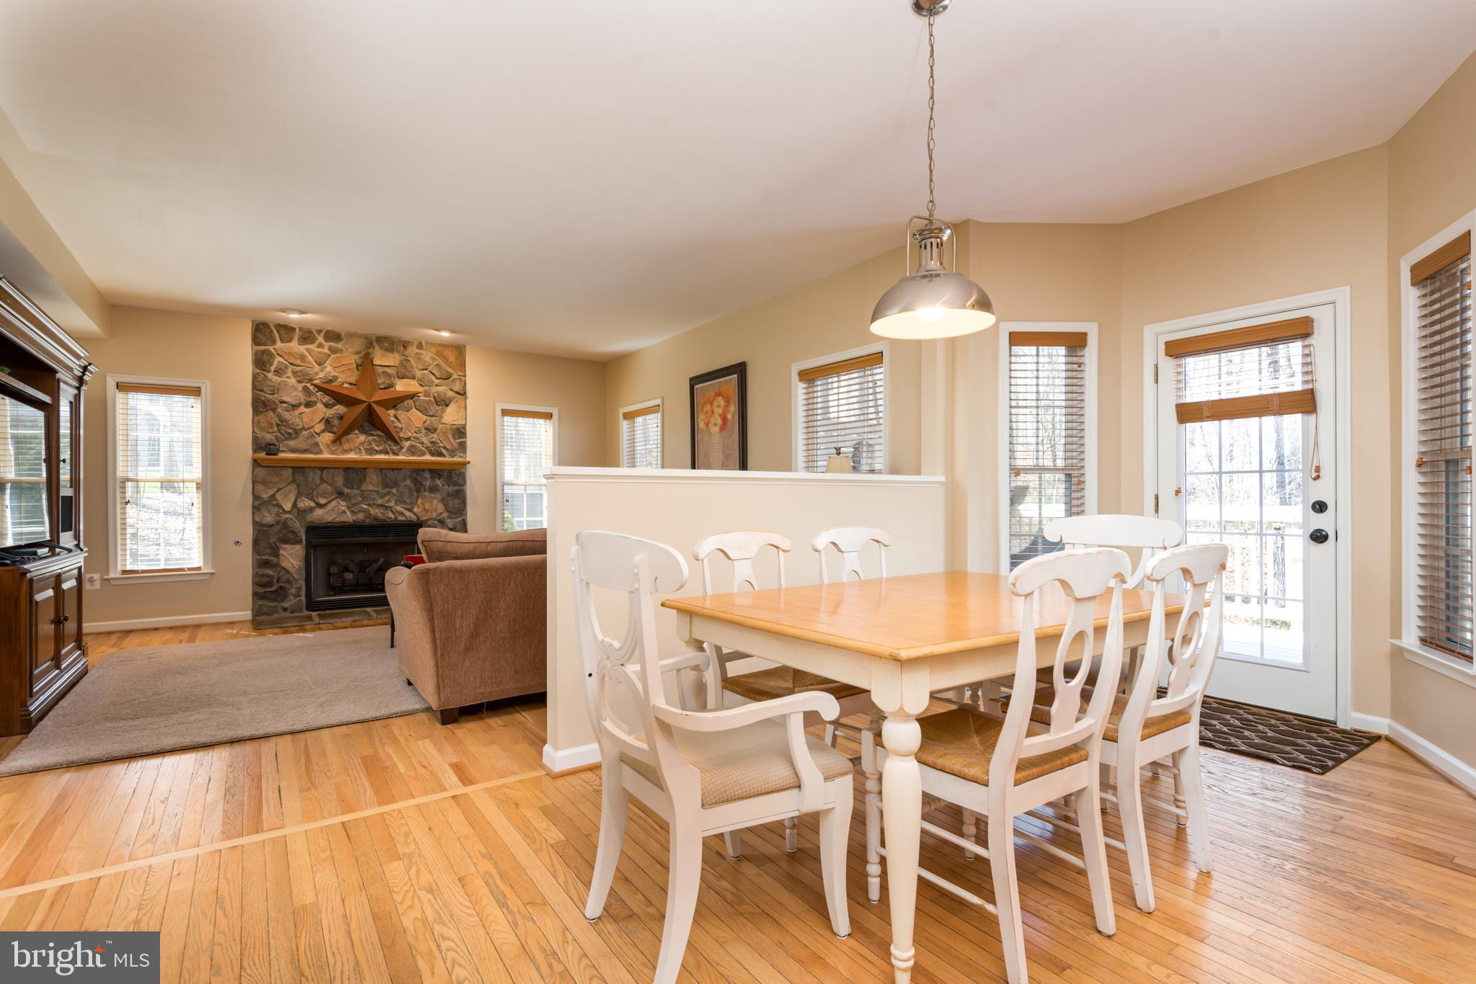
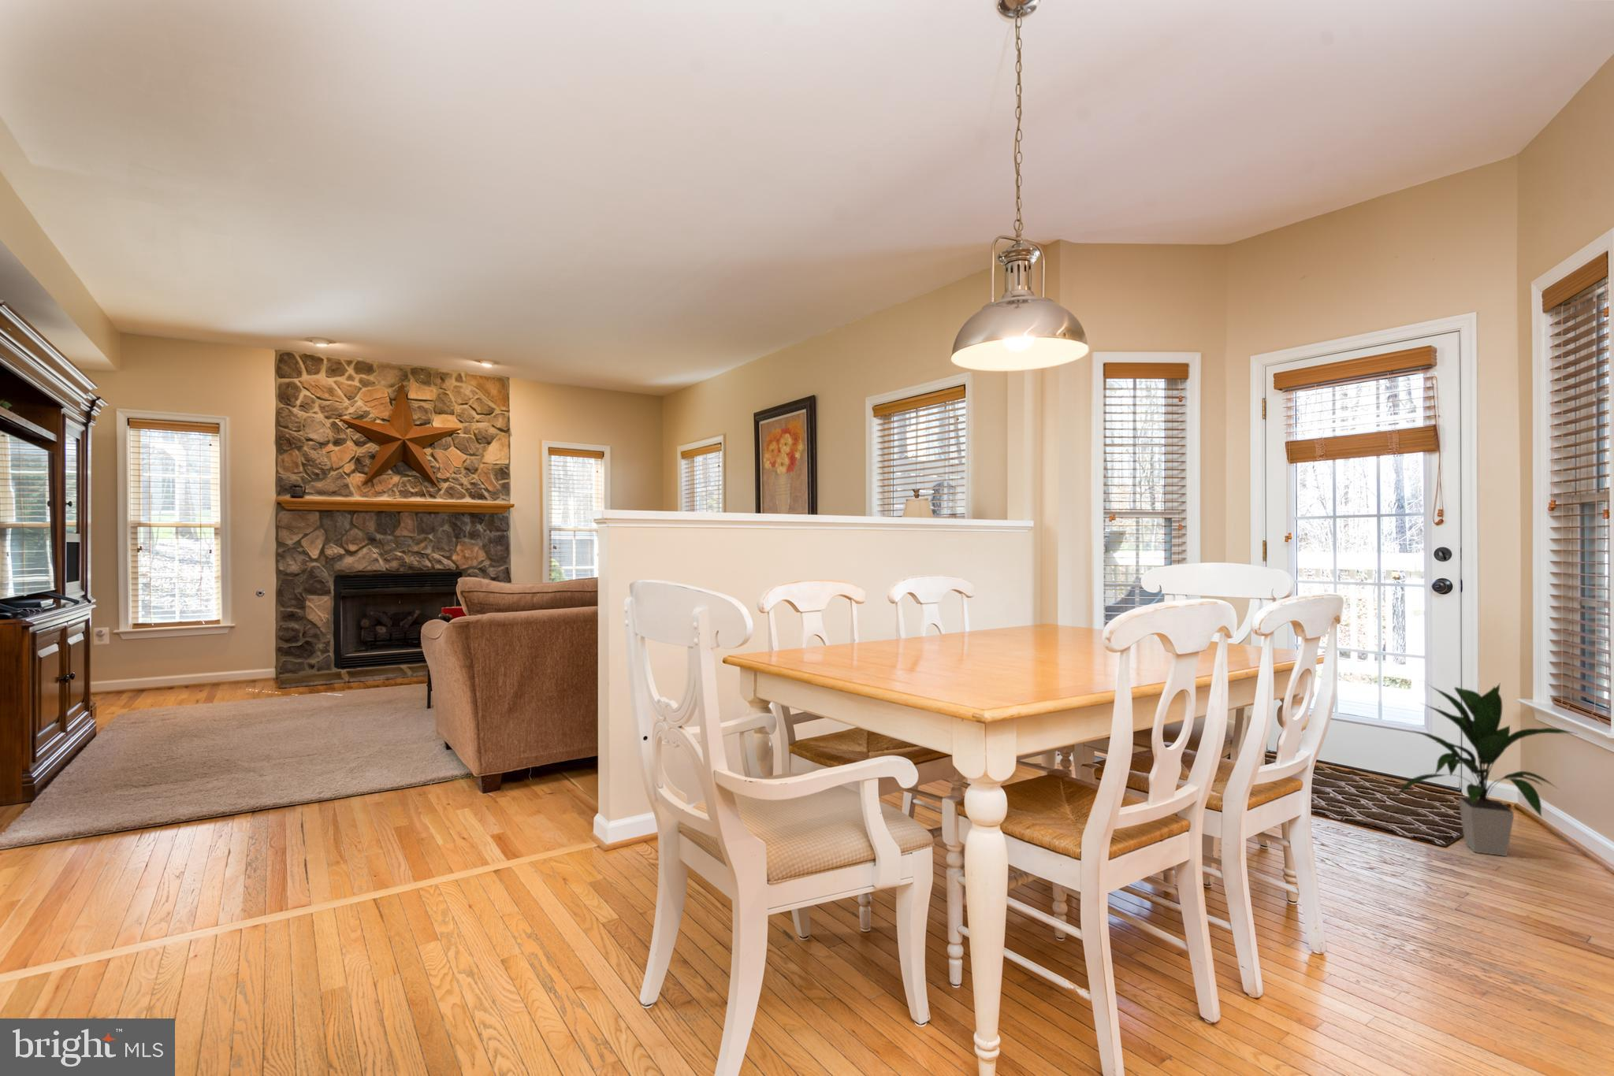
+ indoor plant [1395,683,1577,857]
